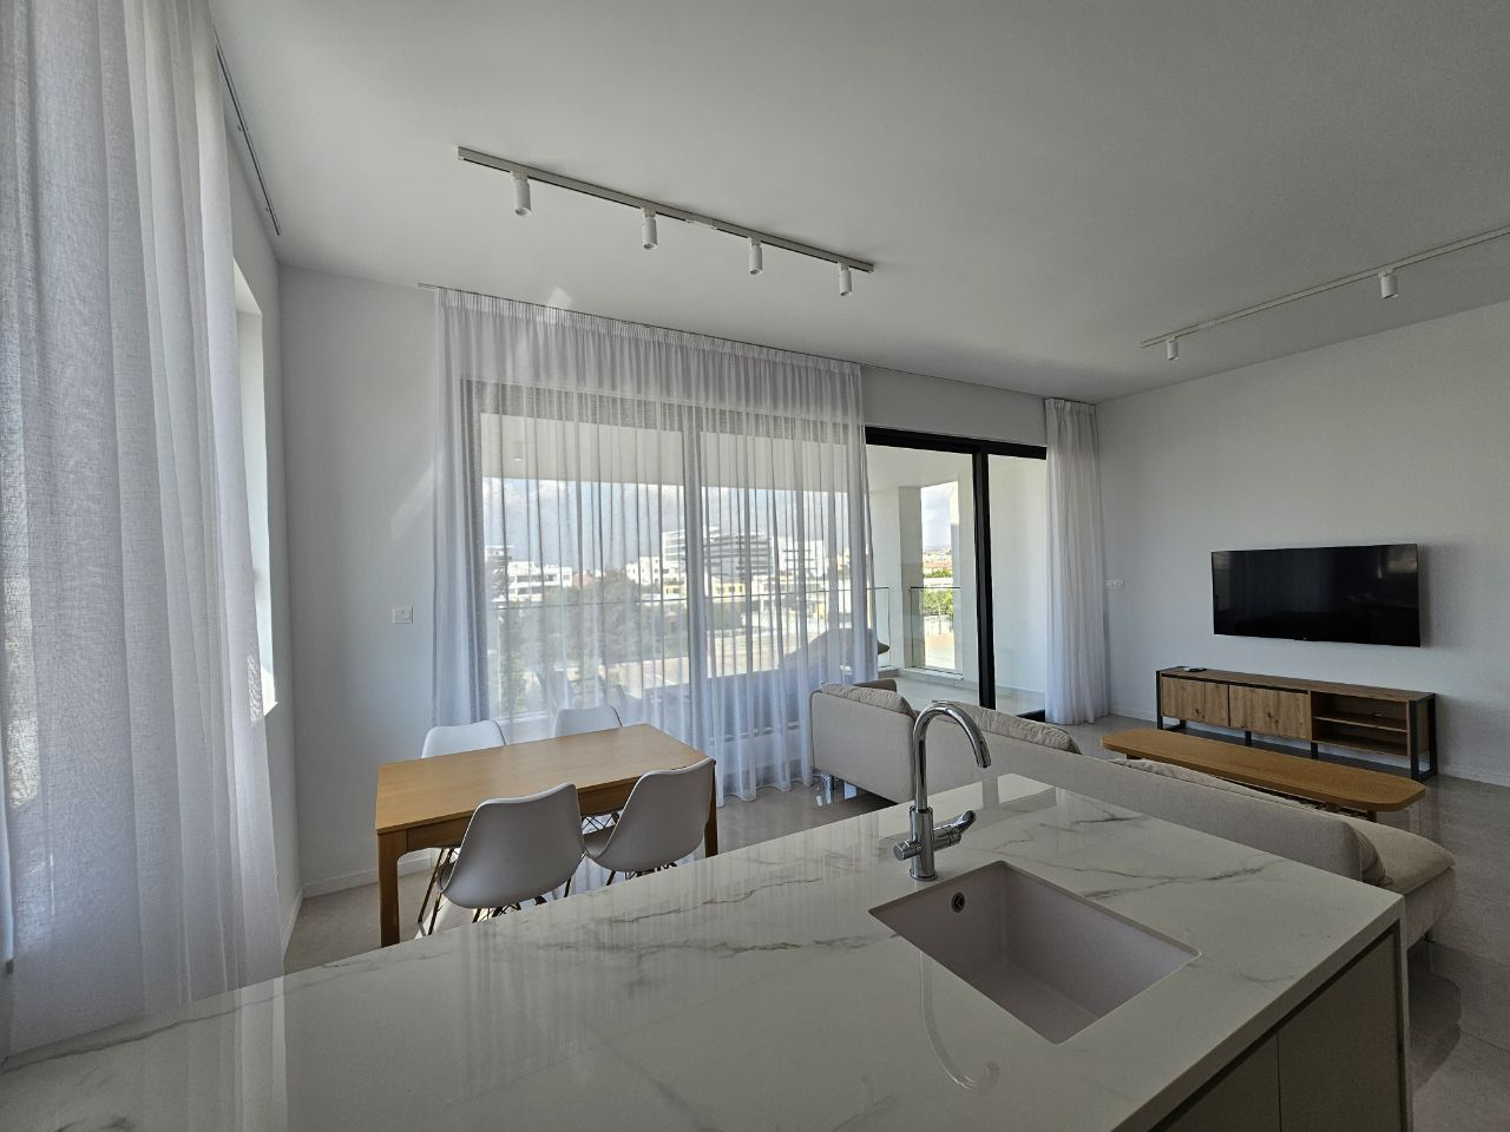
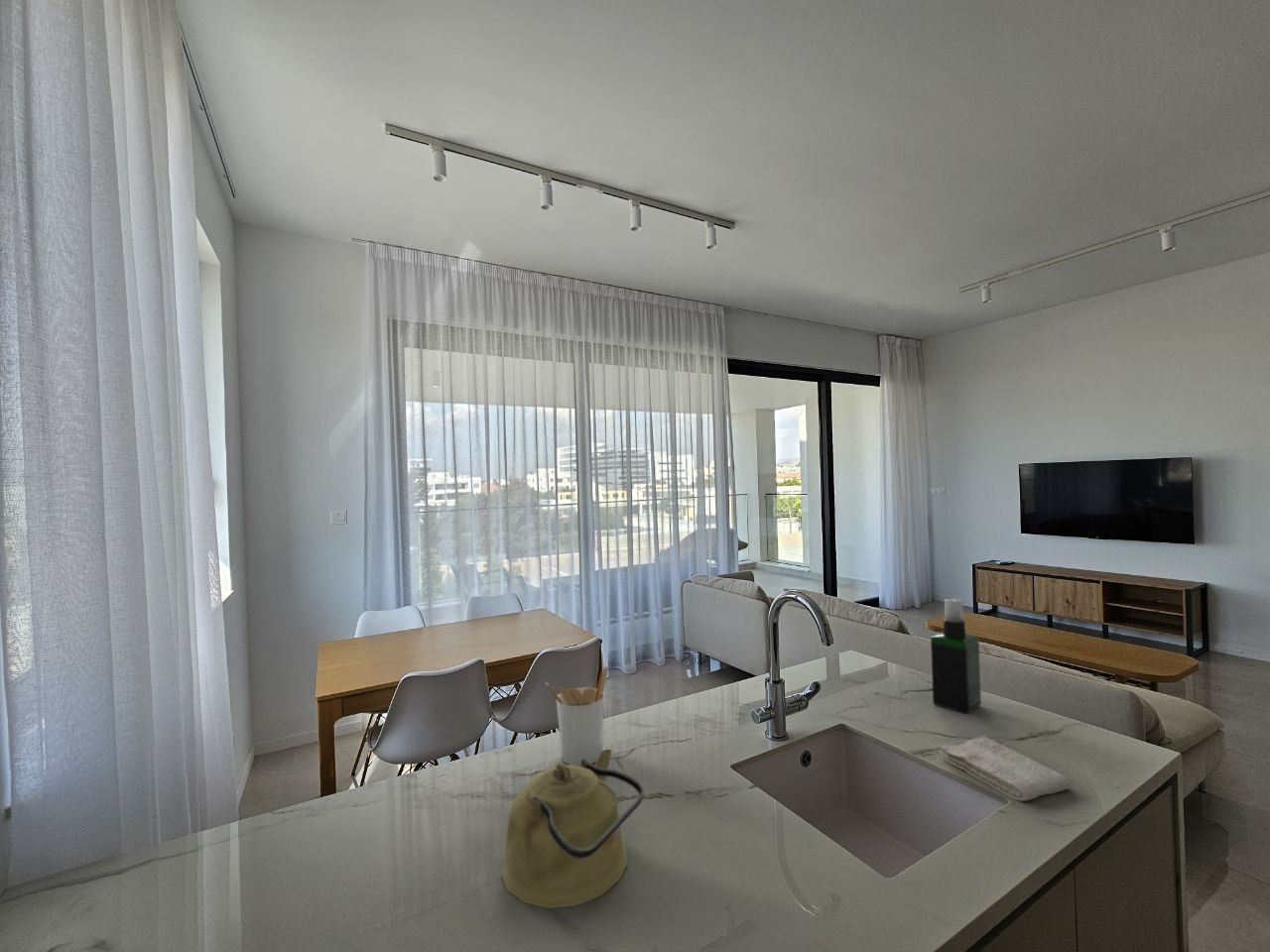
+ spray bottle [930,598,982,715]
+ kettle [500,749,645,909]
+ utensil holder [545,665,609,767]
+ washcloth [939,736,1072,802]
